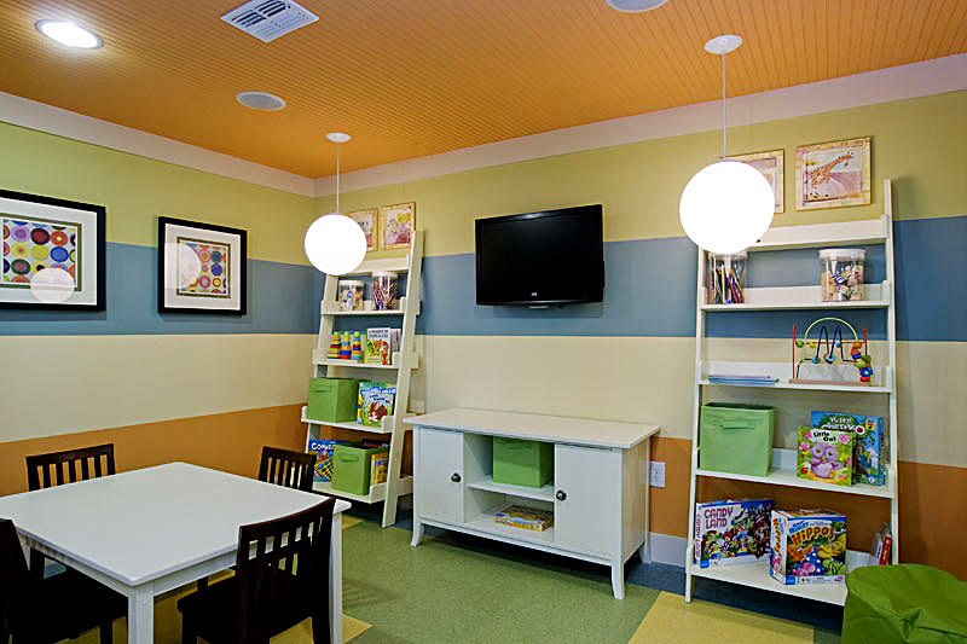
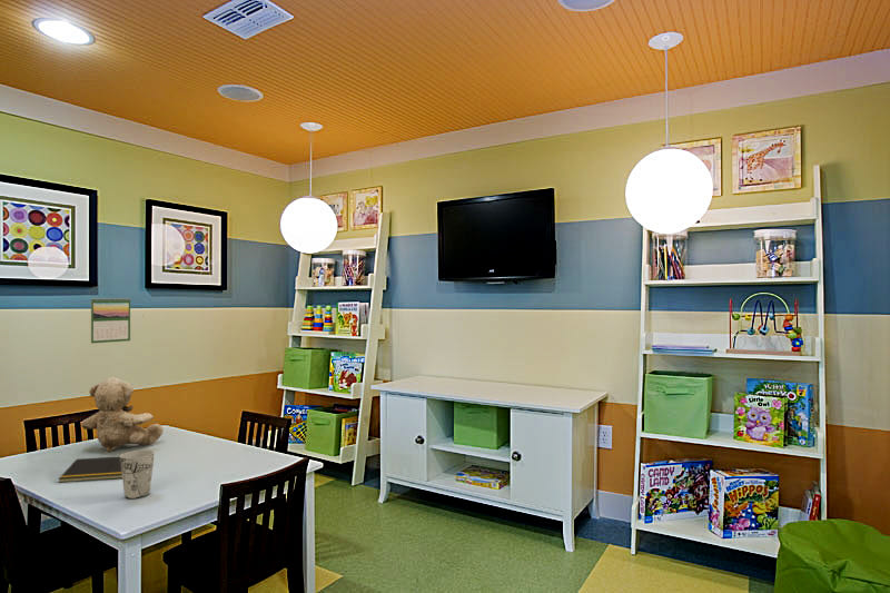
+ cup [119,448,156,500]
+ notepad [58,455,122,484]
+ teddy bear [80,376,164,454]
+ calendar [90,296,131,344]
